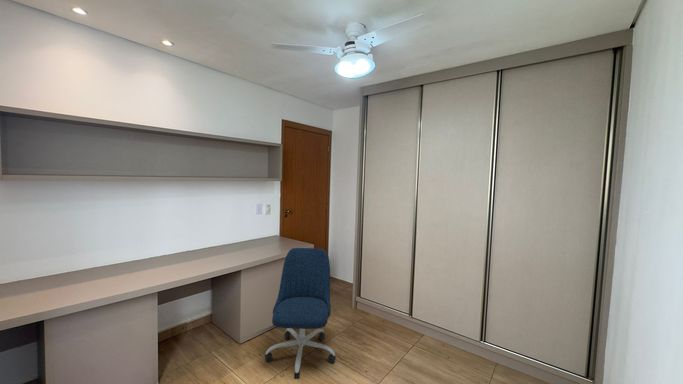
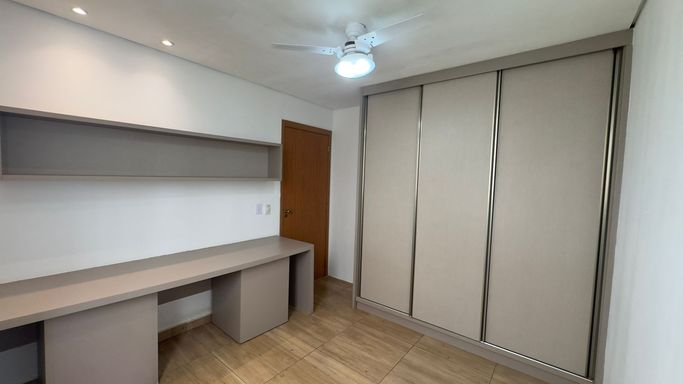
- office chair [264,247,337,380]
